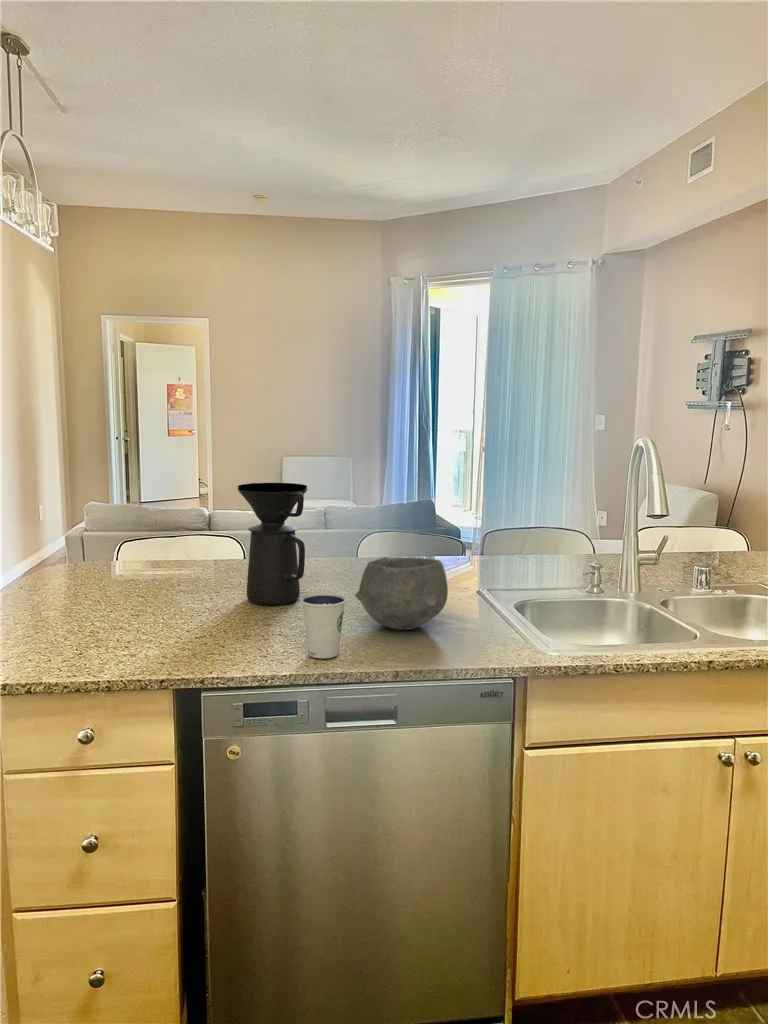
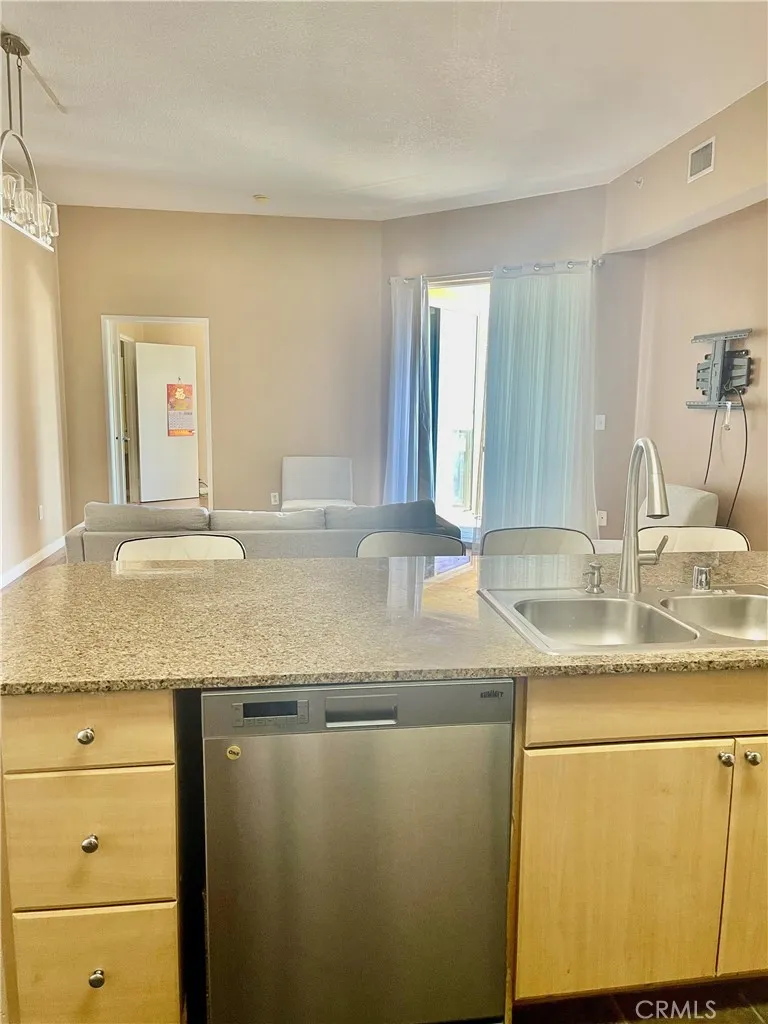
- bowl [354,556,449,631]
- dixie cup [300,592,347,659]
- coffee maker [237,482,309,606]
